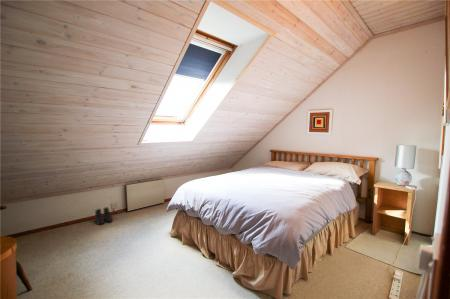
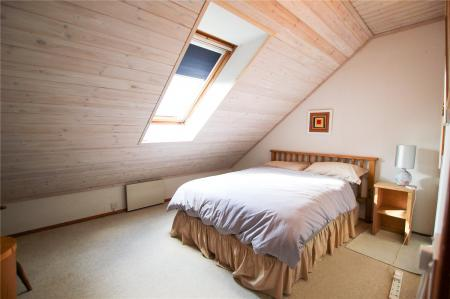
- boots [94,206,114,225]
